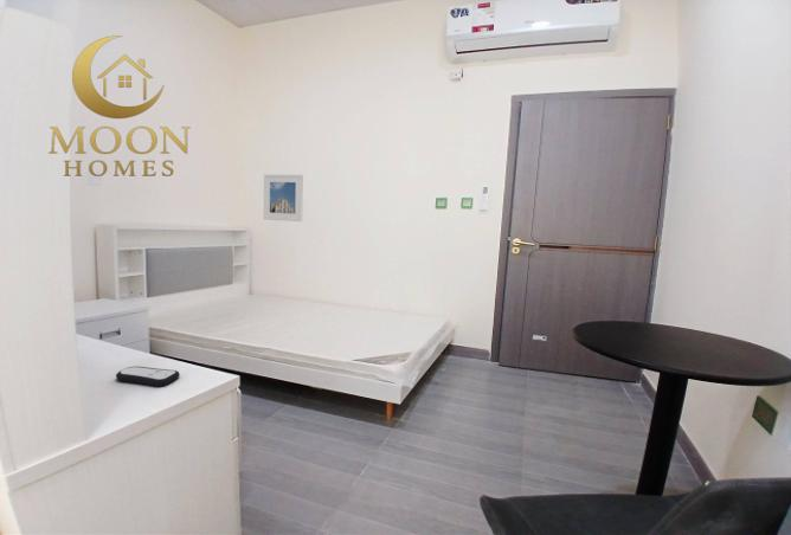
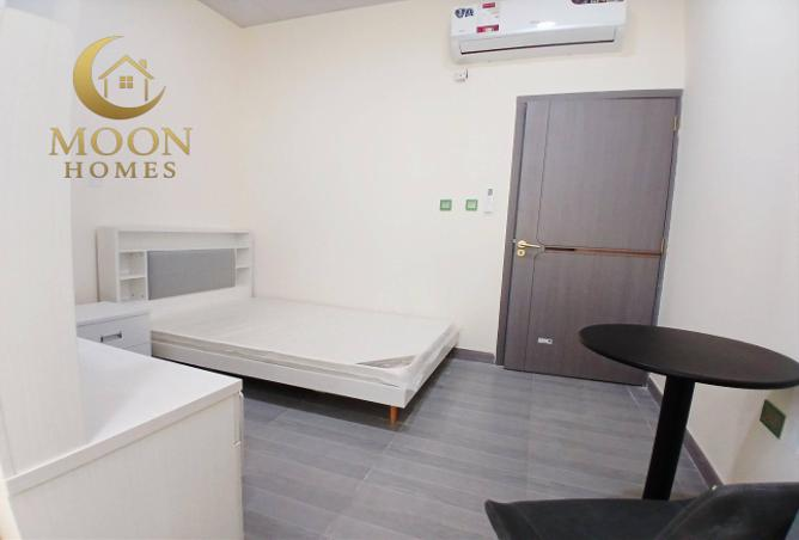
- remote control [115,366,181,387]
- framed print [263,173,304,223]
